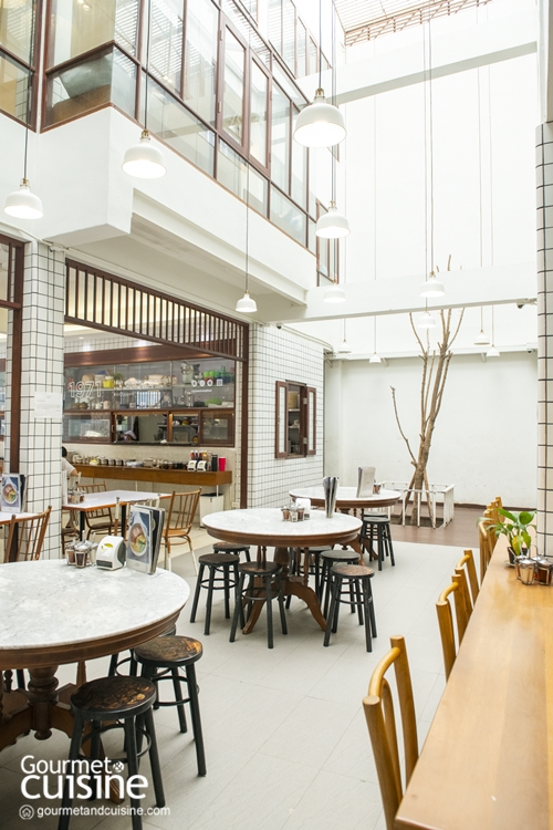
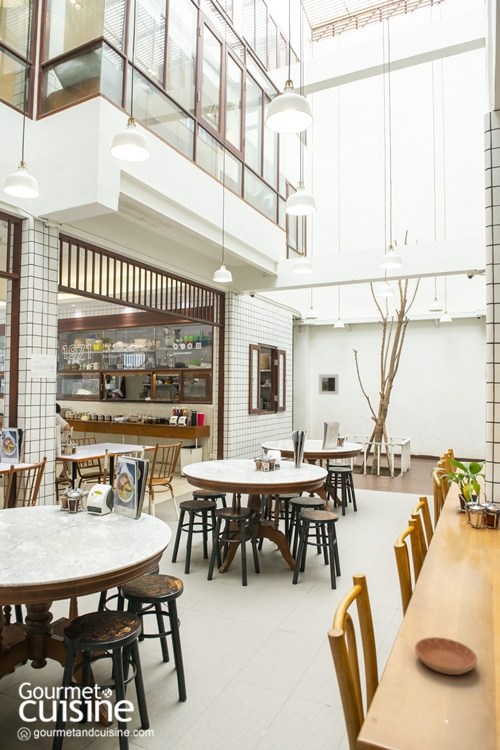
+ saucer [414,636,478,676]
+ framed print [318,373,339,396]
